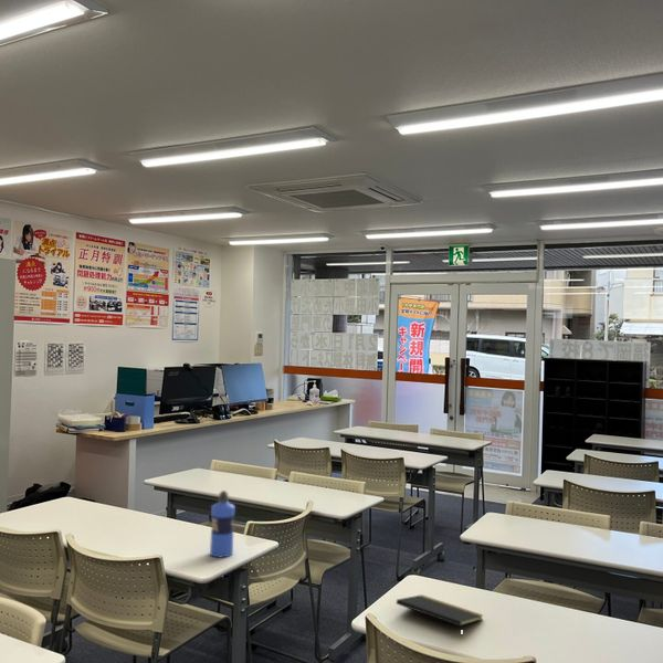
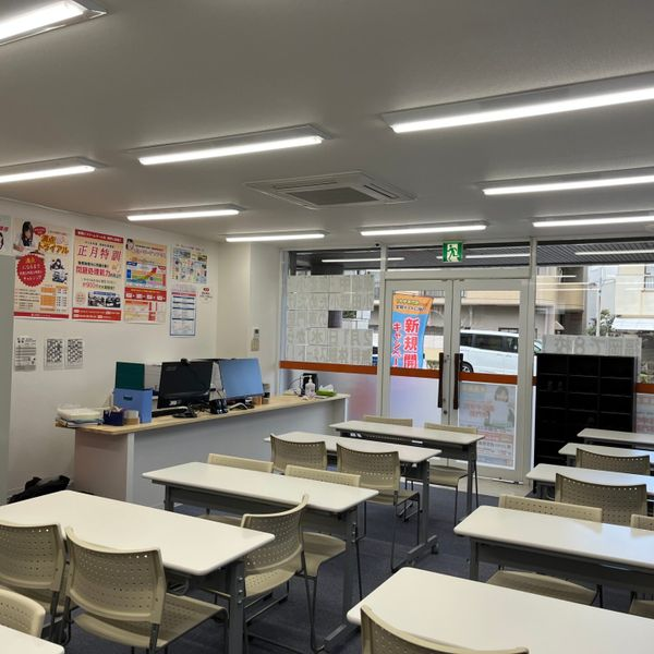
- water bottle [209,490,236,559]
- notepad [396,593,484,639]
